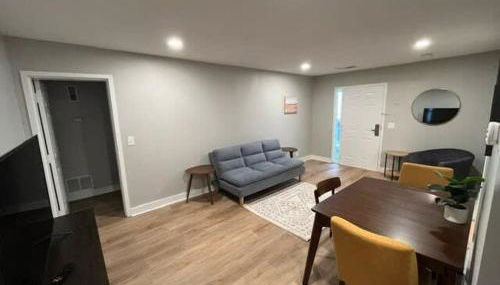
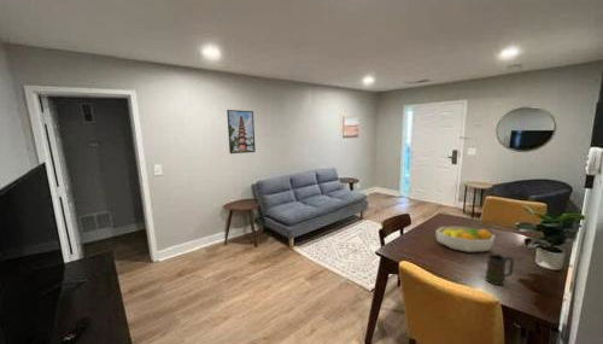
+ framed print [226,109,257,154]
+ mug [485,253,515,286]
+ fruit bowl [434,226,497,253]
